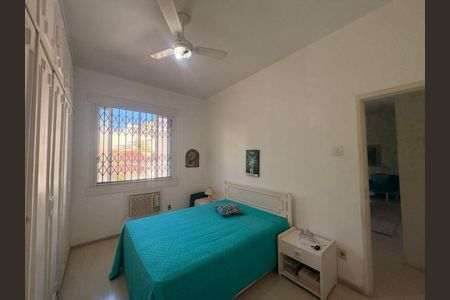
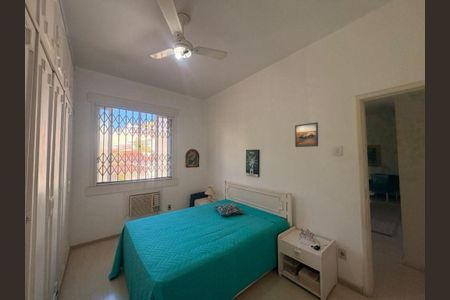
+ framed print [294,121,319,148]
